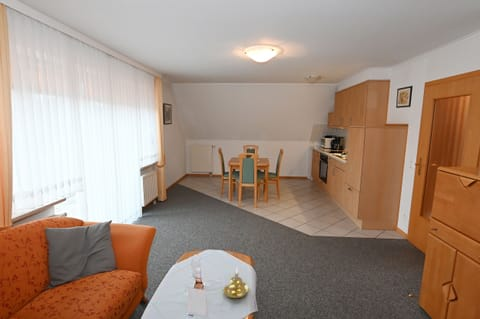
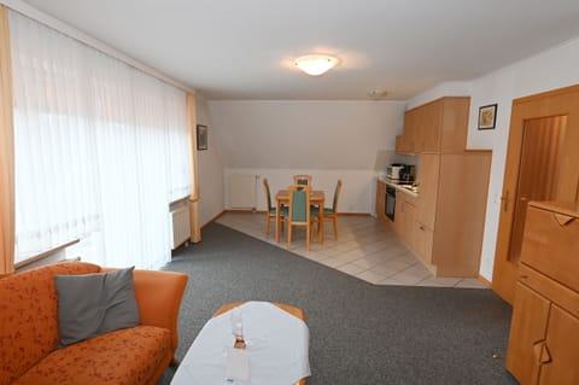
- candle holder [221,266,249,299]
